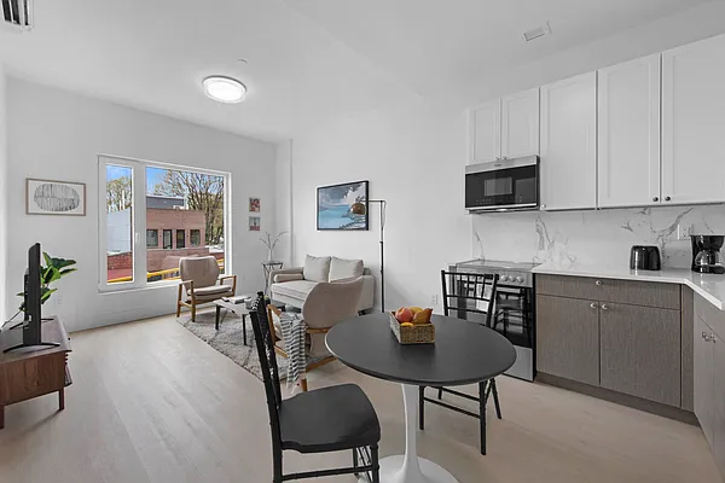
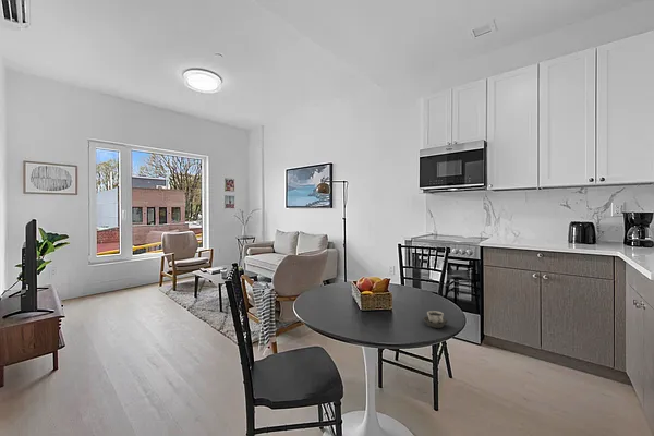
+ cup [423,310,449,329]
